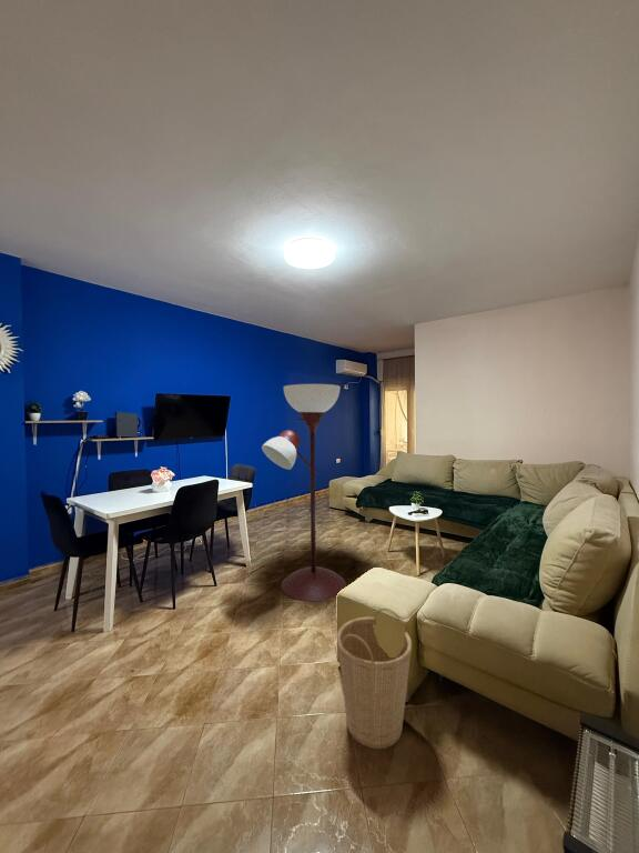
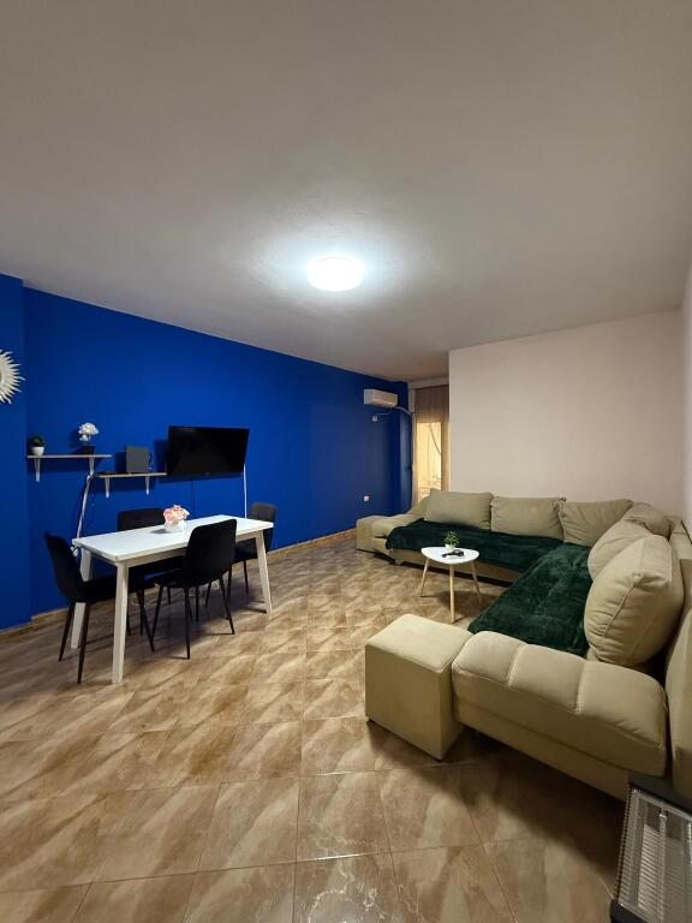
- basket [336,606,413,750]
- floor lamp [261,383,347,602]
